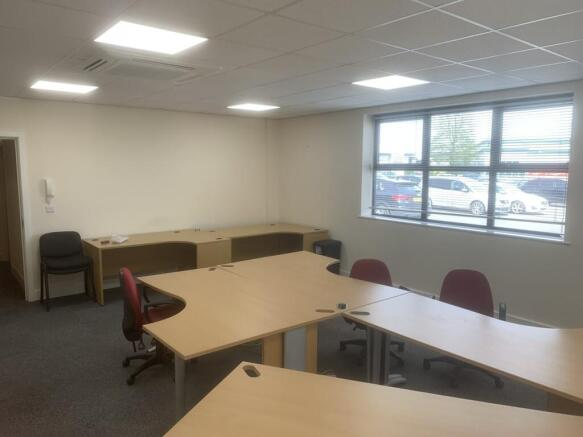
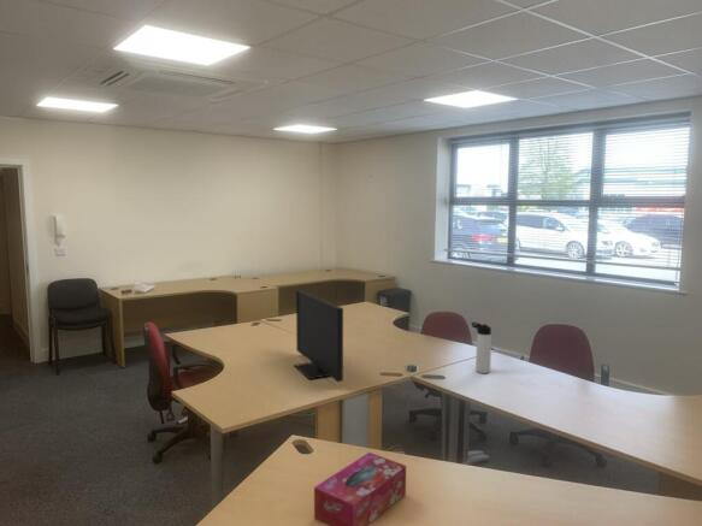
+ computer monitor [293,289,344,383]
+ thermos bottle [470,321,492,374]
+ tissue box [313,451,407,526]
